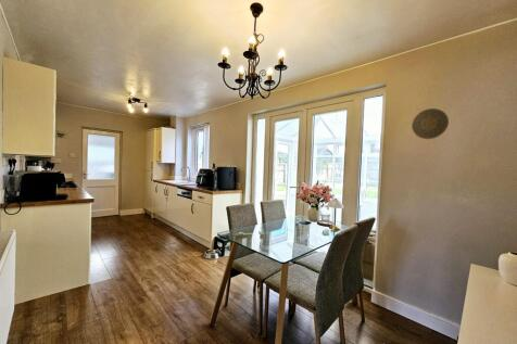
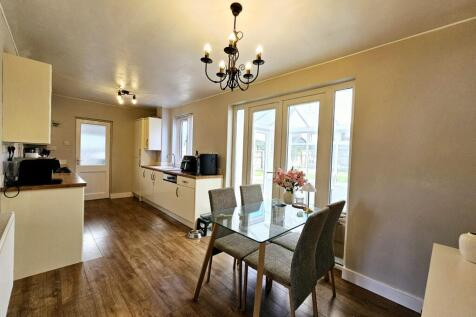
- decorative plate [411,107,450,140]
